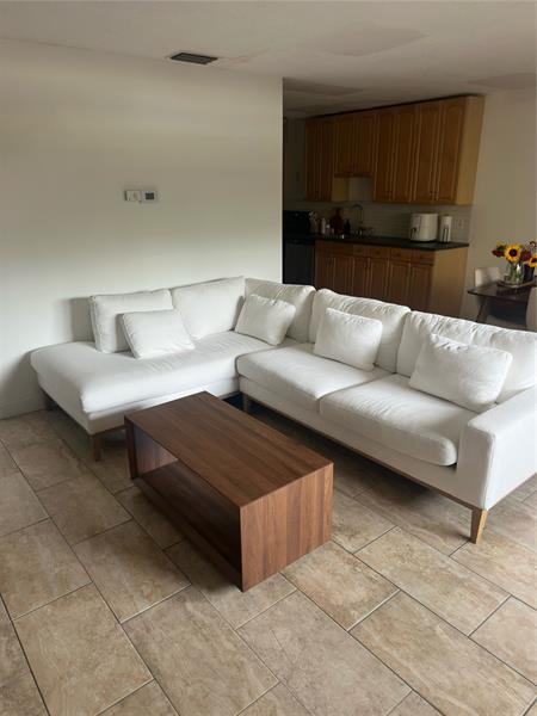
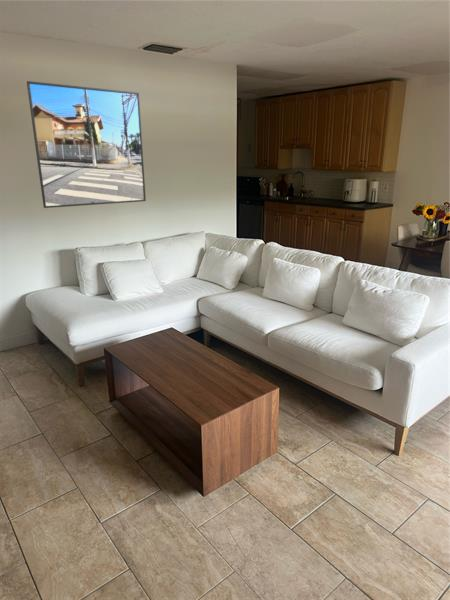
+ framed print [26,80,147,209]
